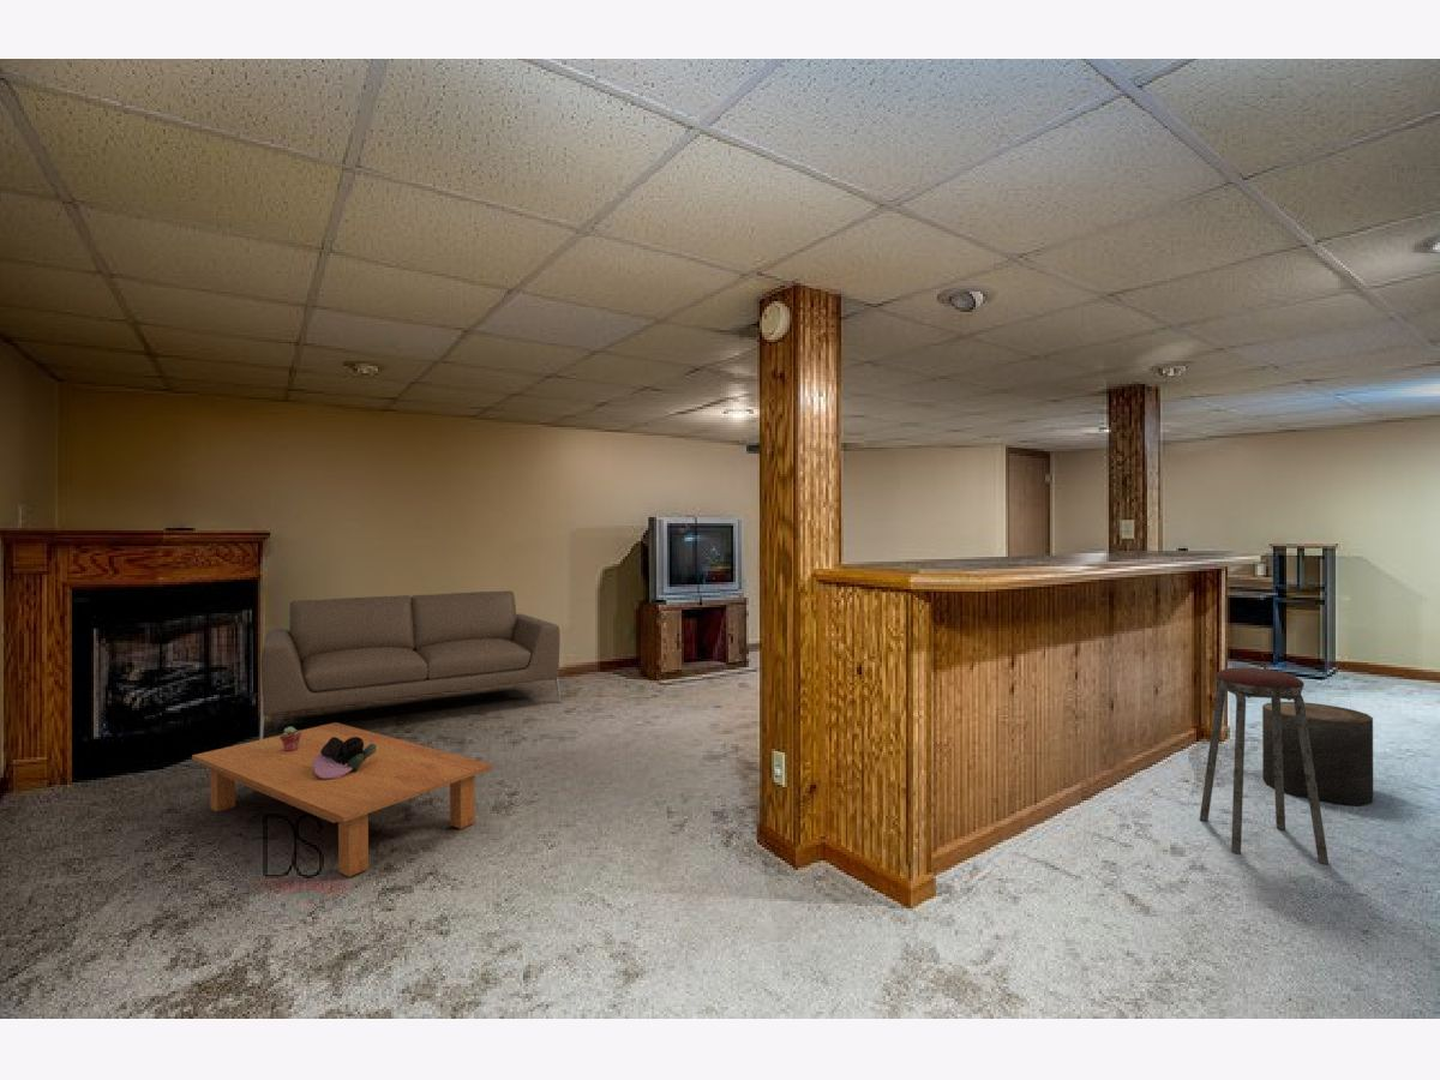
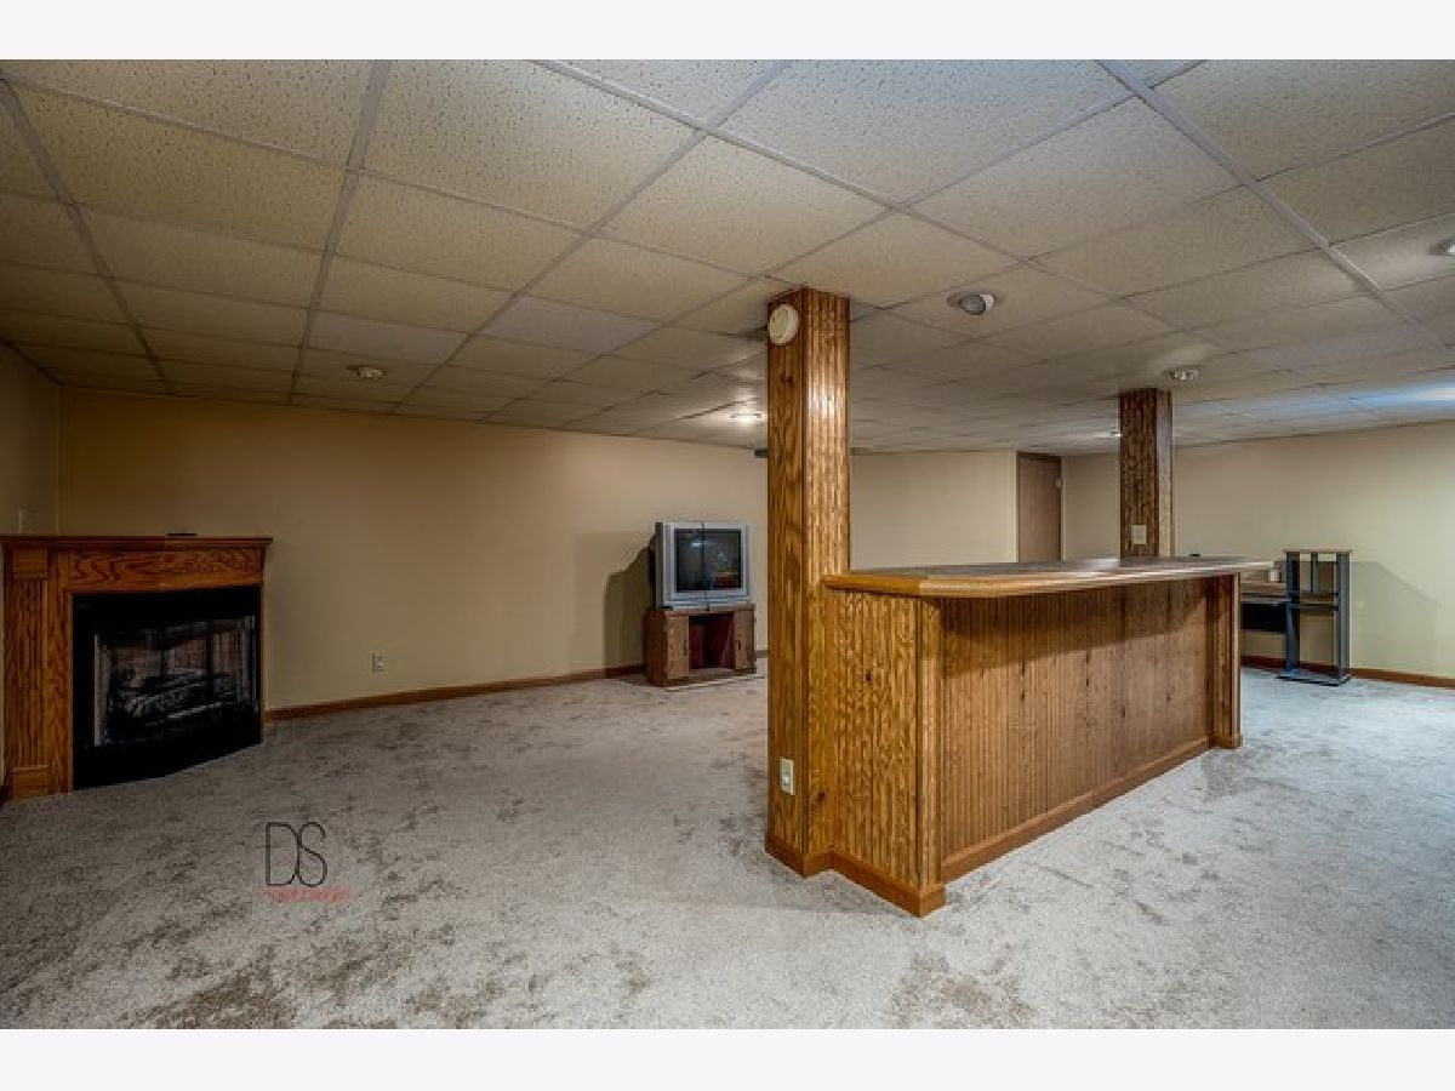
- potted succulent [280,726,301,751]
- coffee table [191,721,493,878]
- sofa [258,589,563,740]
- music stool [1199,666,1330,865]
- stool [1261,701,1374,806]
- decorative bowl [312,737,376,779]
